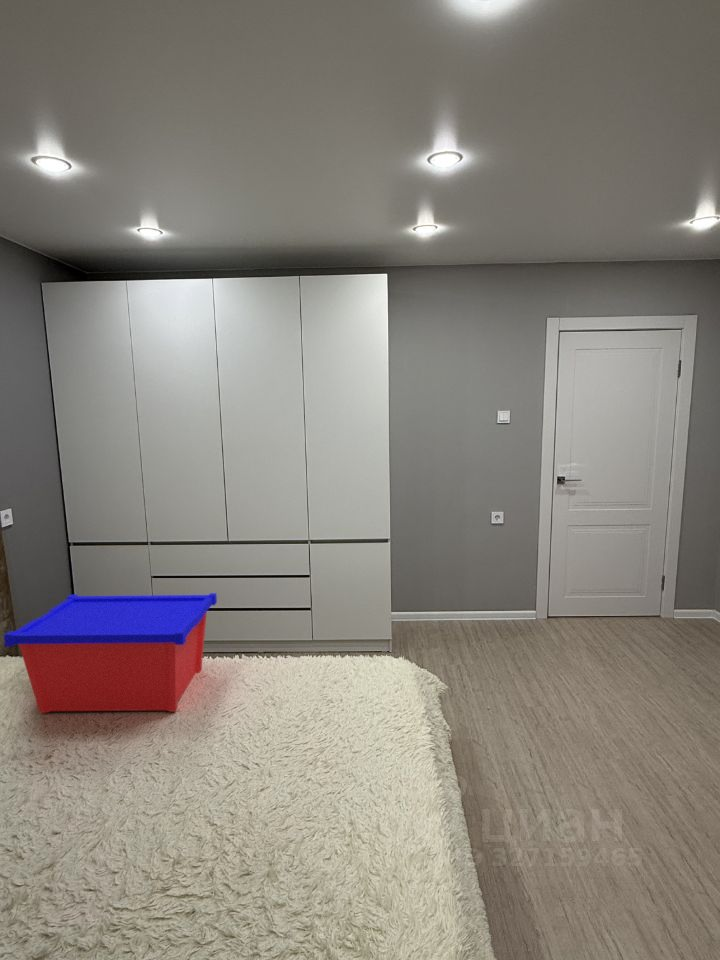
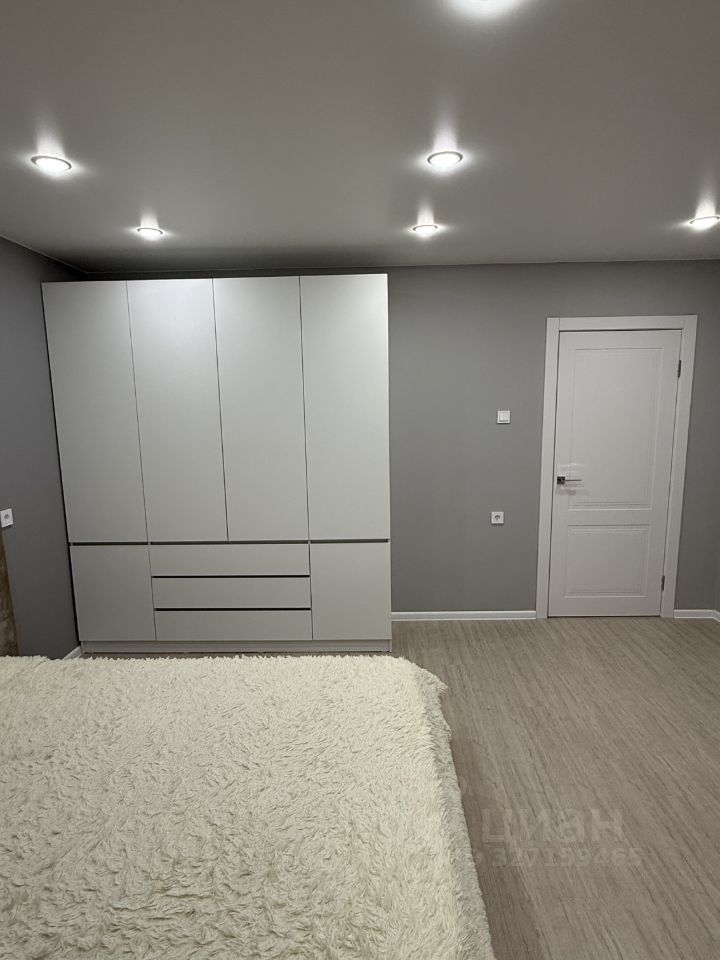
- storage bin [3,592,218,714]
